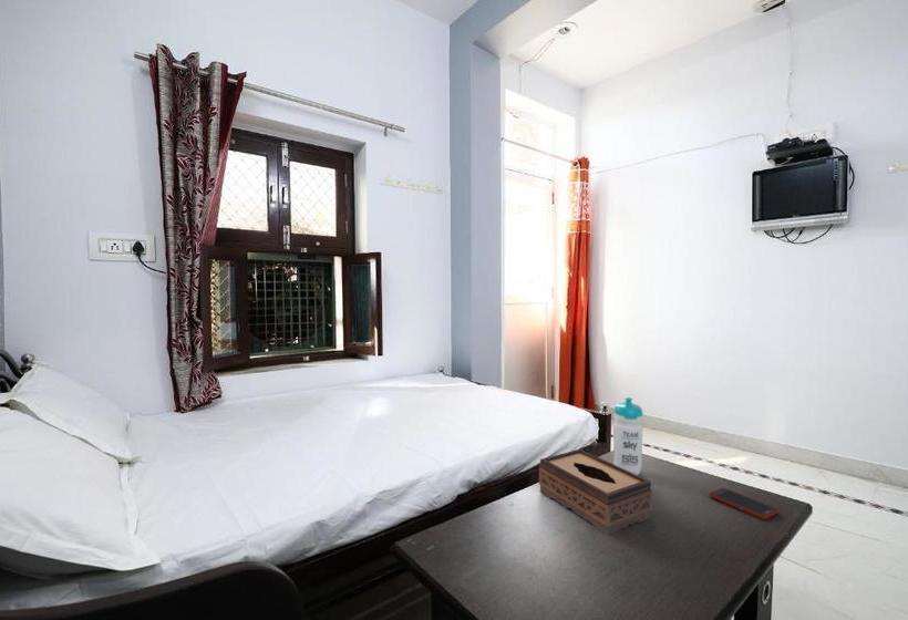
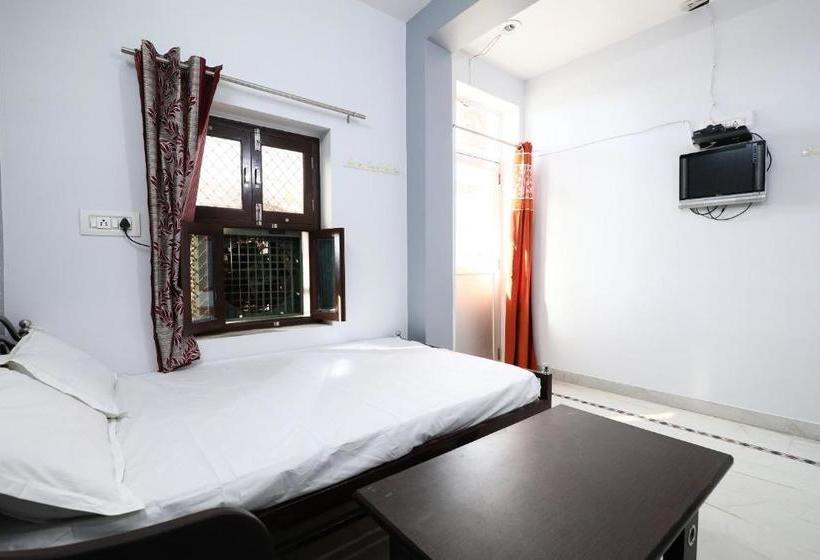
- water bottle [612,396,644,476]
- cell phone [709,487,780,520]
- tissue box [538,448,653,536]
